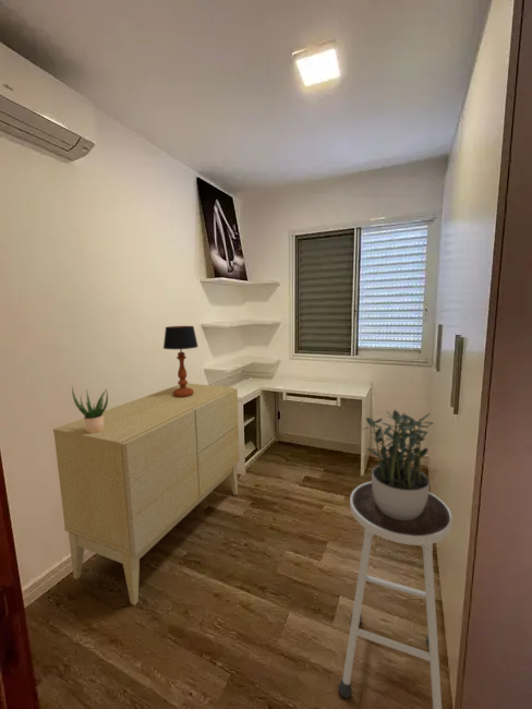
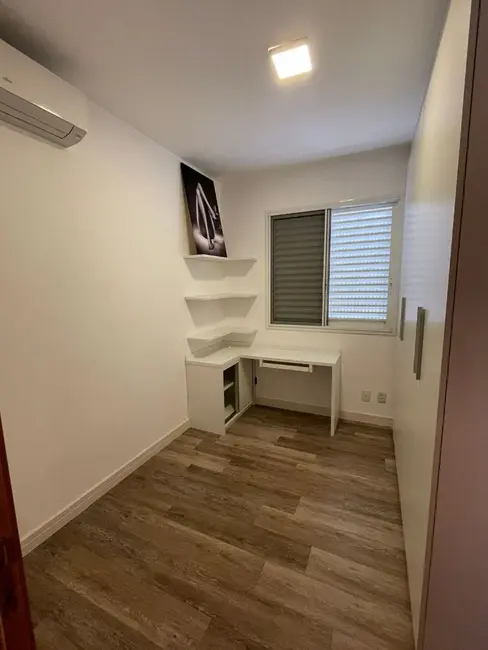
- table lamp [162,325,200,397]
- potted plant [71,384,109,433]
- sideboard [52,382,241,606]
- potted plant [362,409,435,520]
- stool [337,481,454,709]
